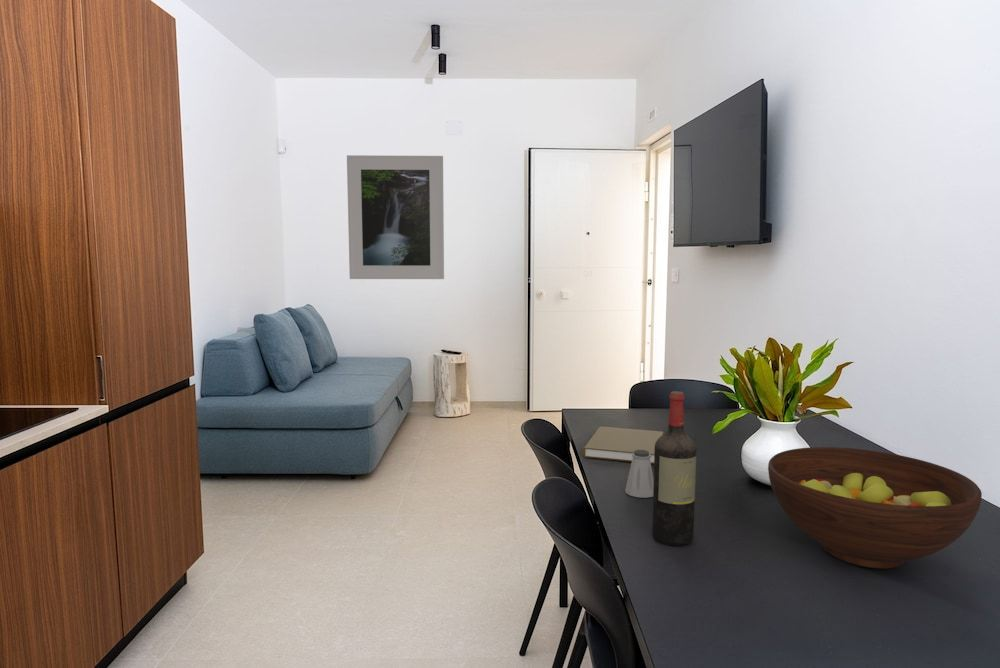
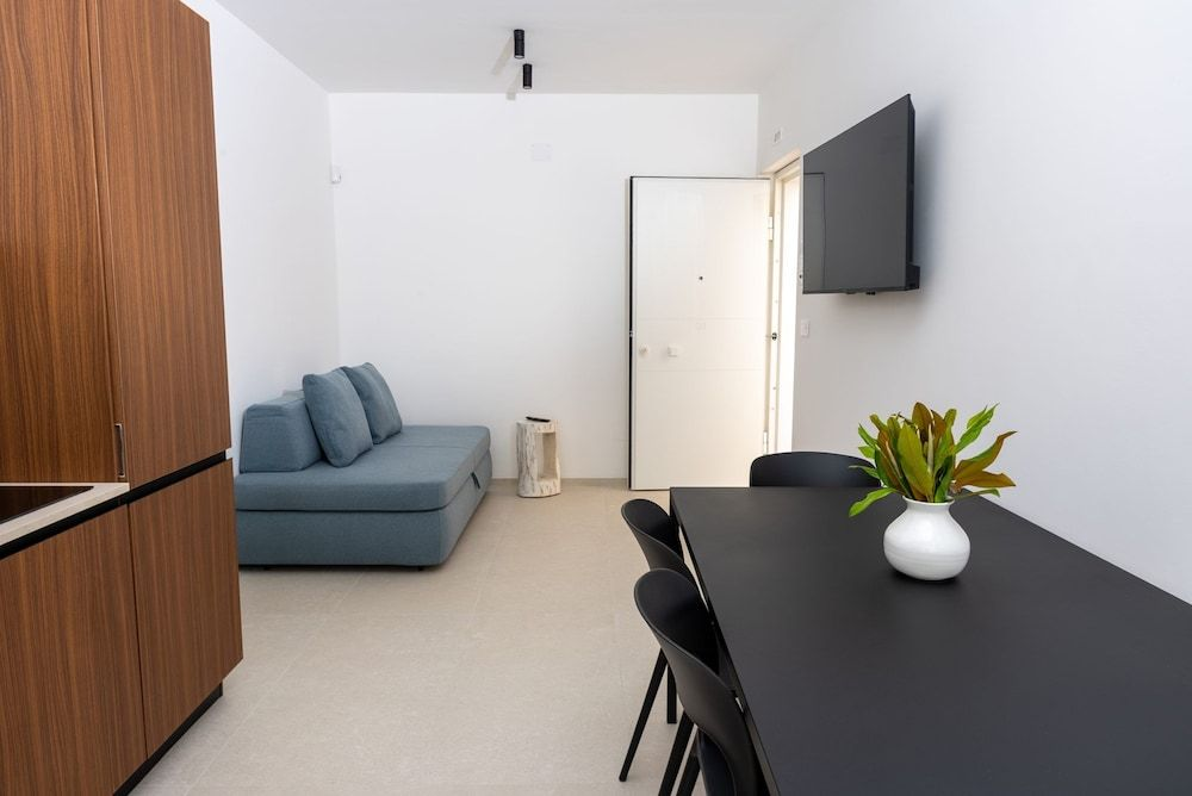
- fruit bowl [767,446,983,570]
- saltshaker [624,450,654,499]
- book [581,425,664,465]
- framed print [346,154,445,280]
- wine bottle [651,390,698,547]
